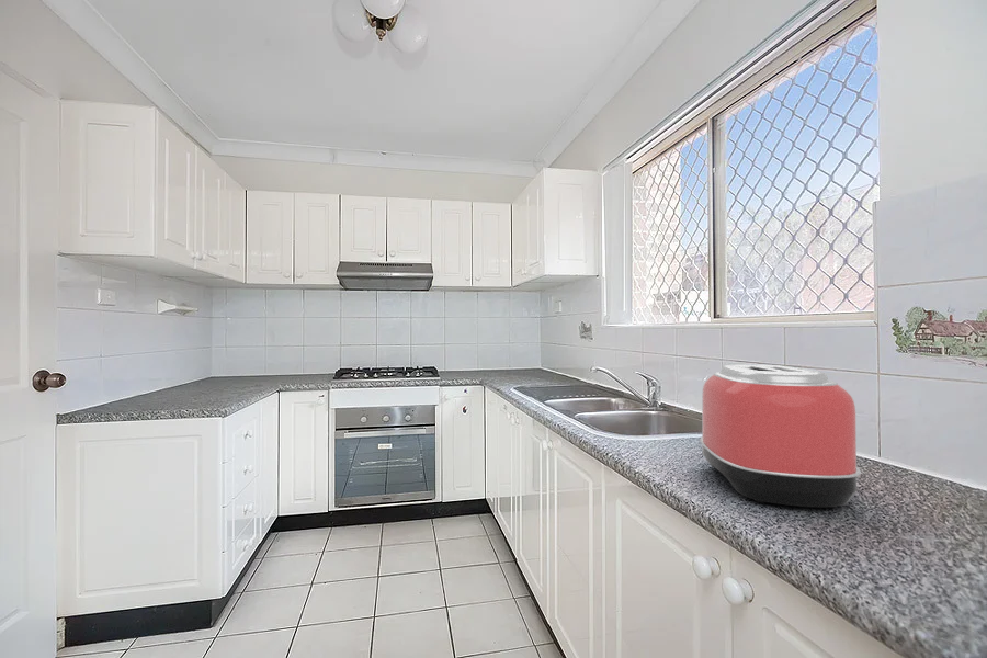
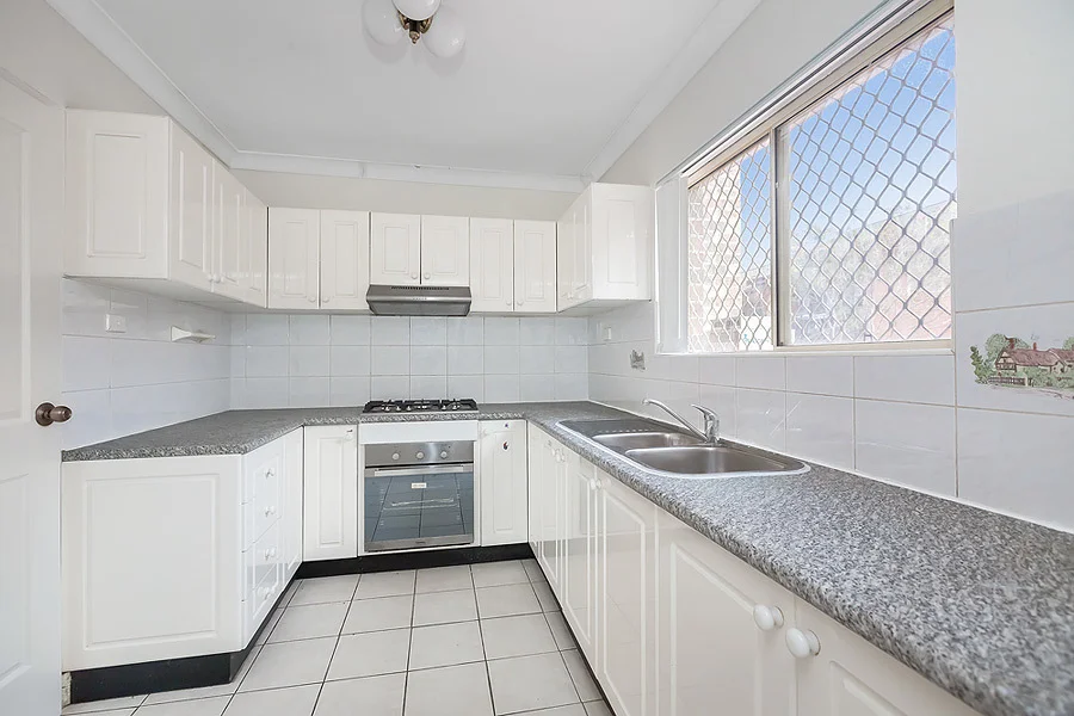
- toaster [699,364,862,509]
